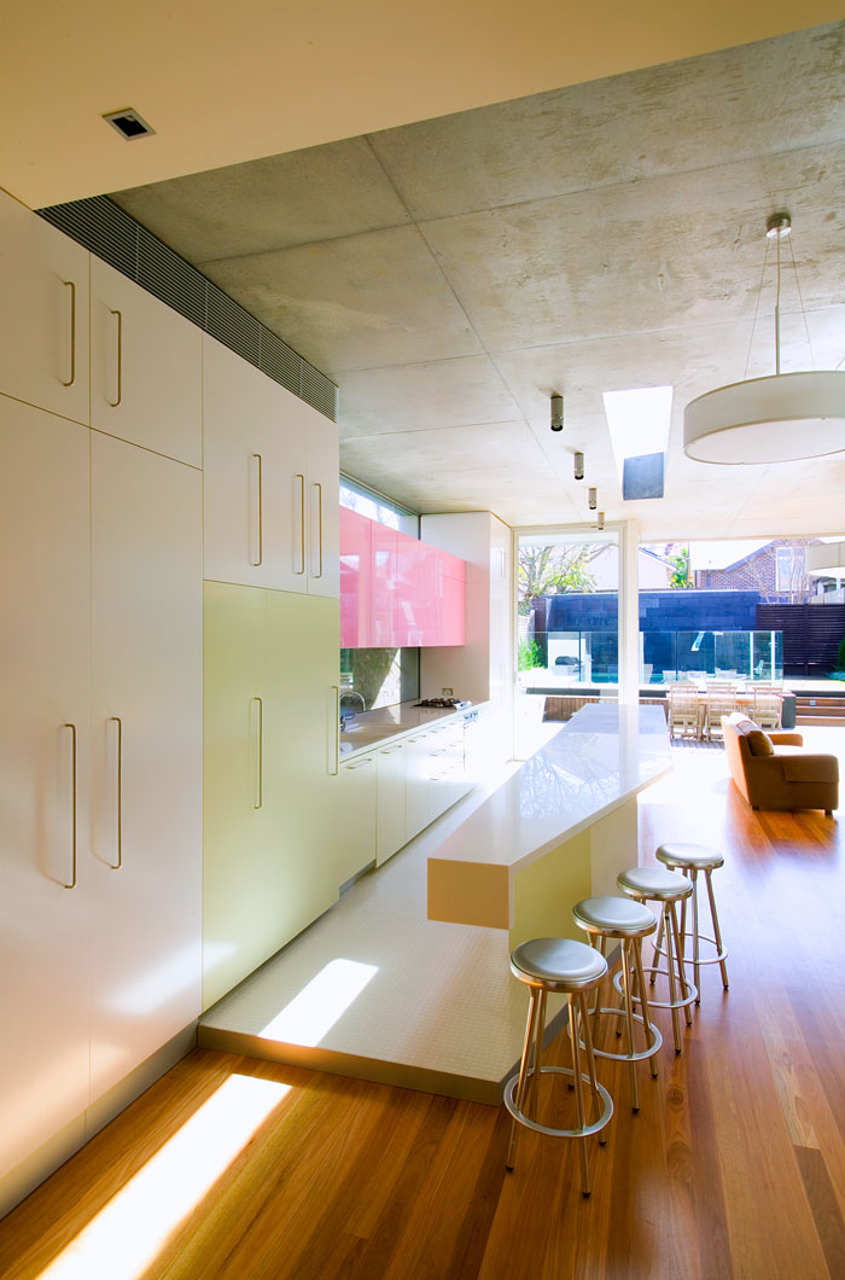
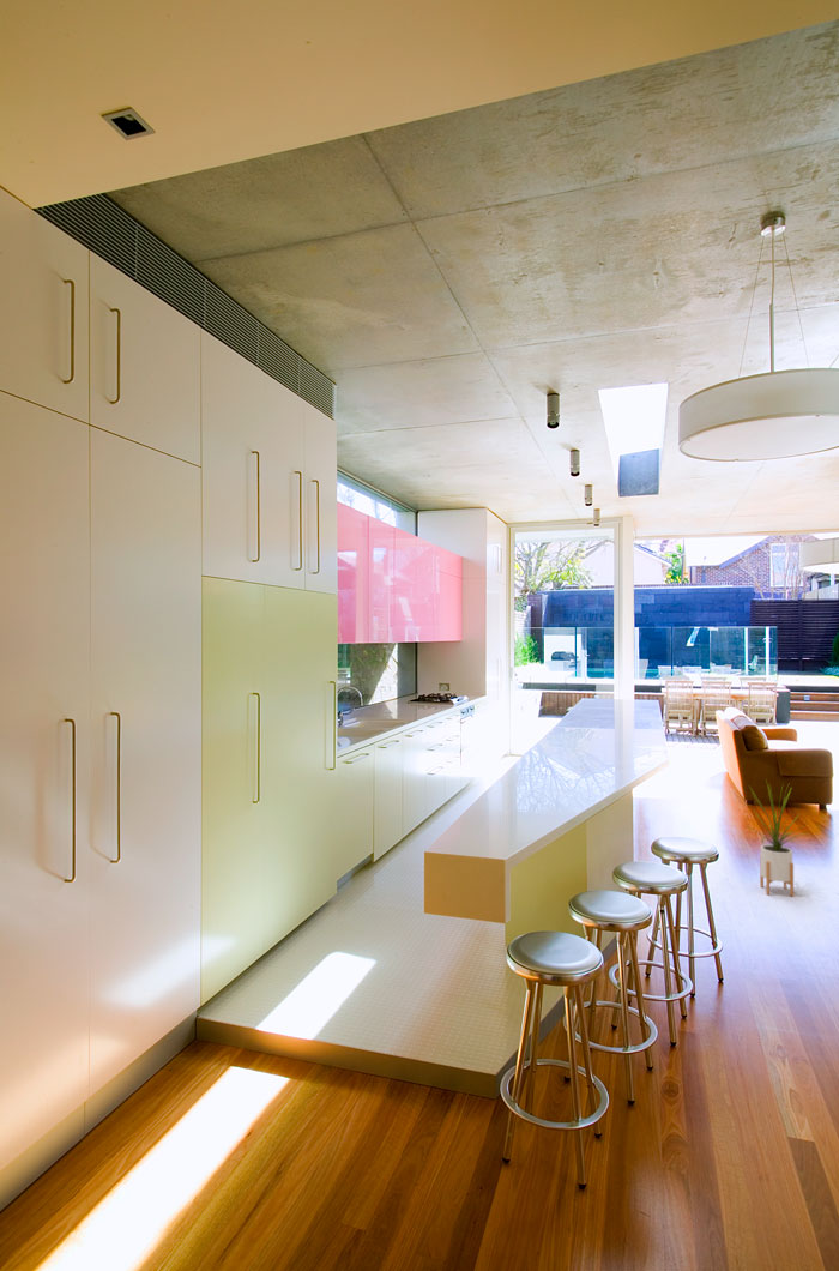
+ house plant [746,779,811,898]
